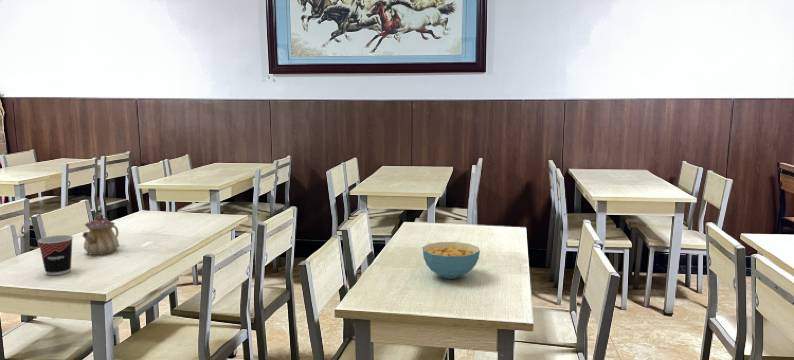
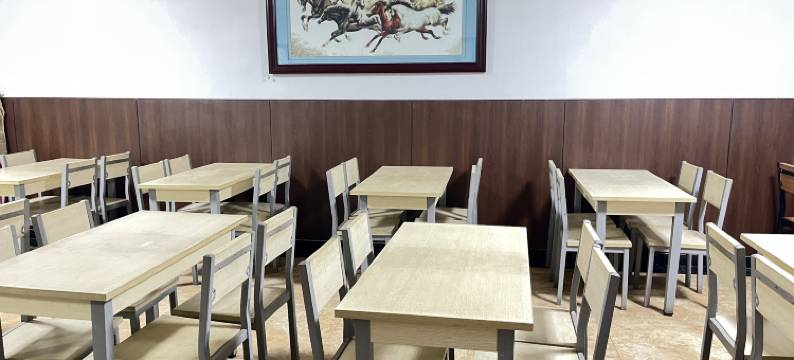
- cereal bowl [421,241,481,280]
- teapot [81,213,120,256]
- cup [37,234,74,276]
